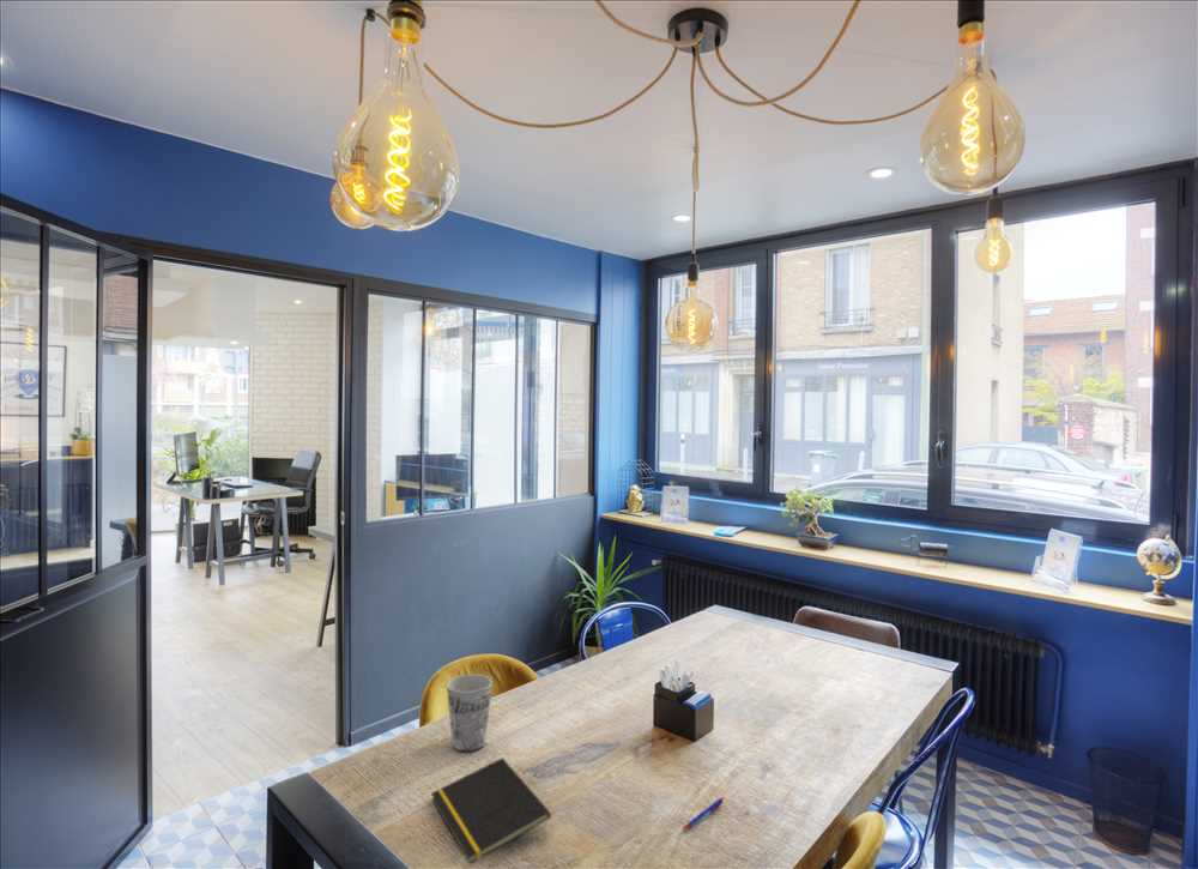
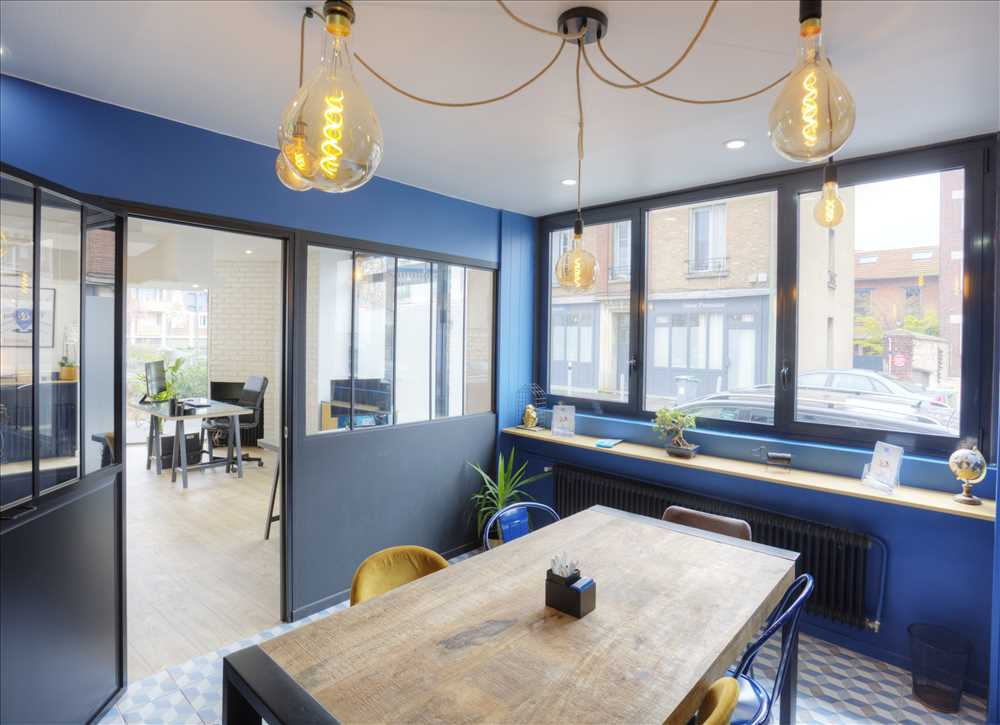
- cup [446,674,494,753]
- notepad [430,756,552,865]
- pen [682,796,726,831]
